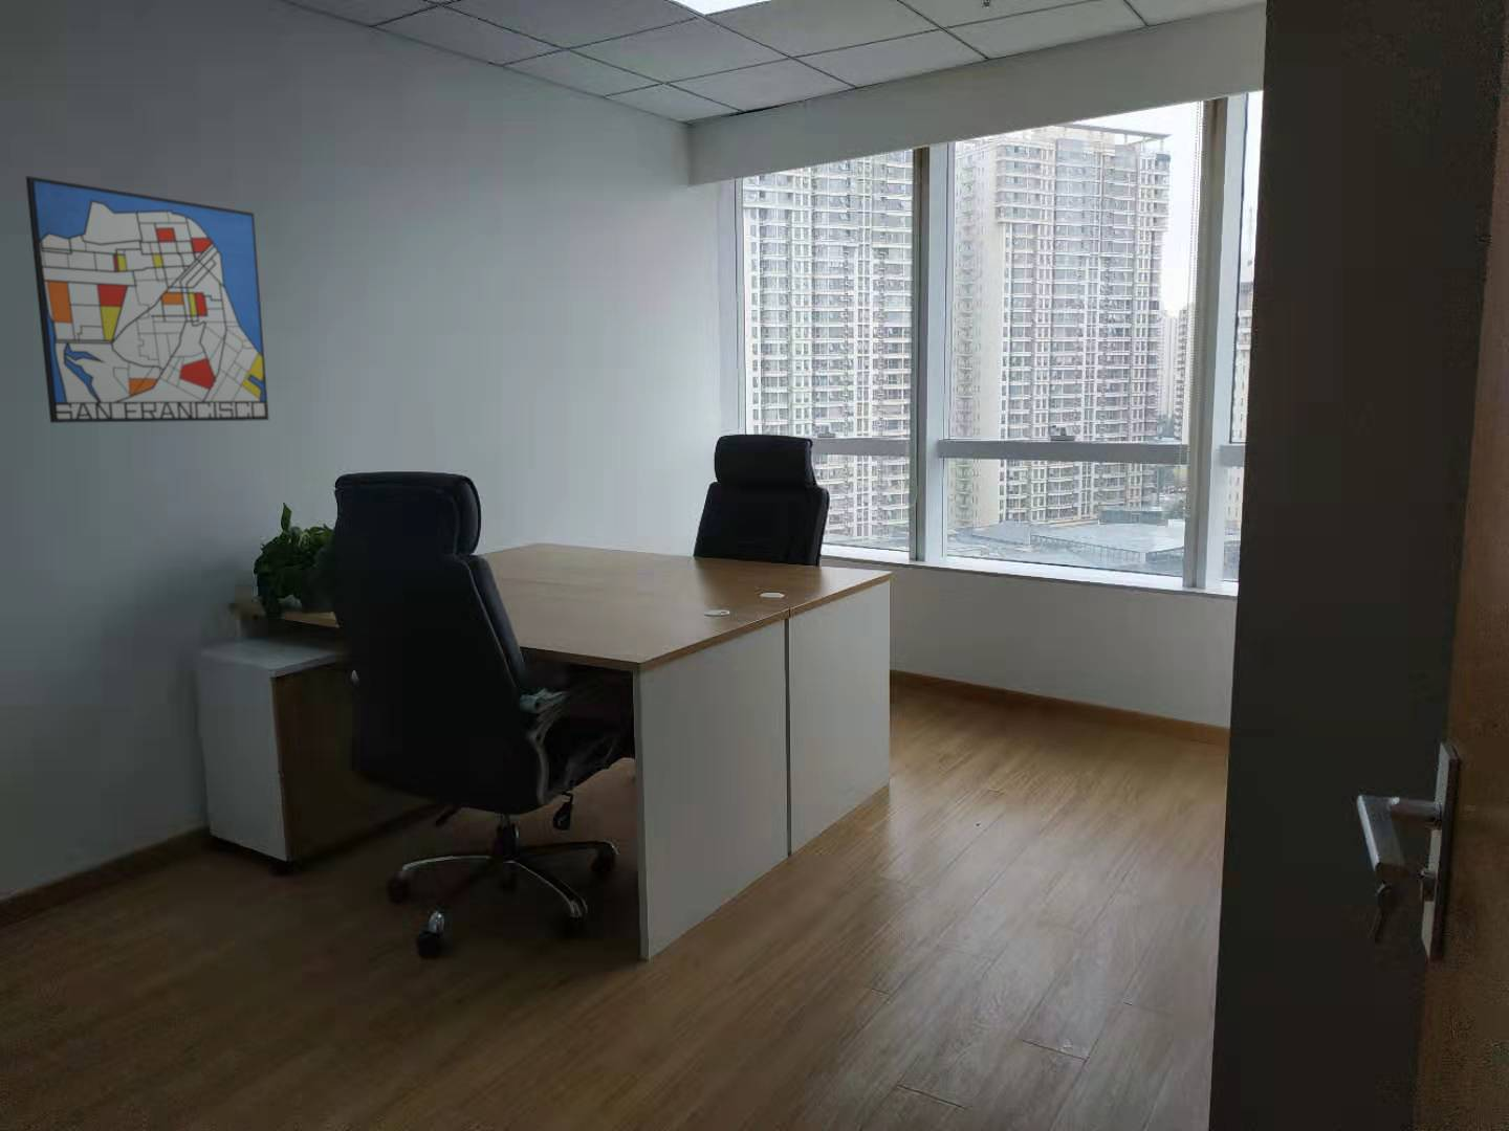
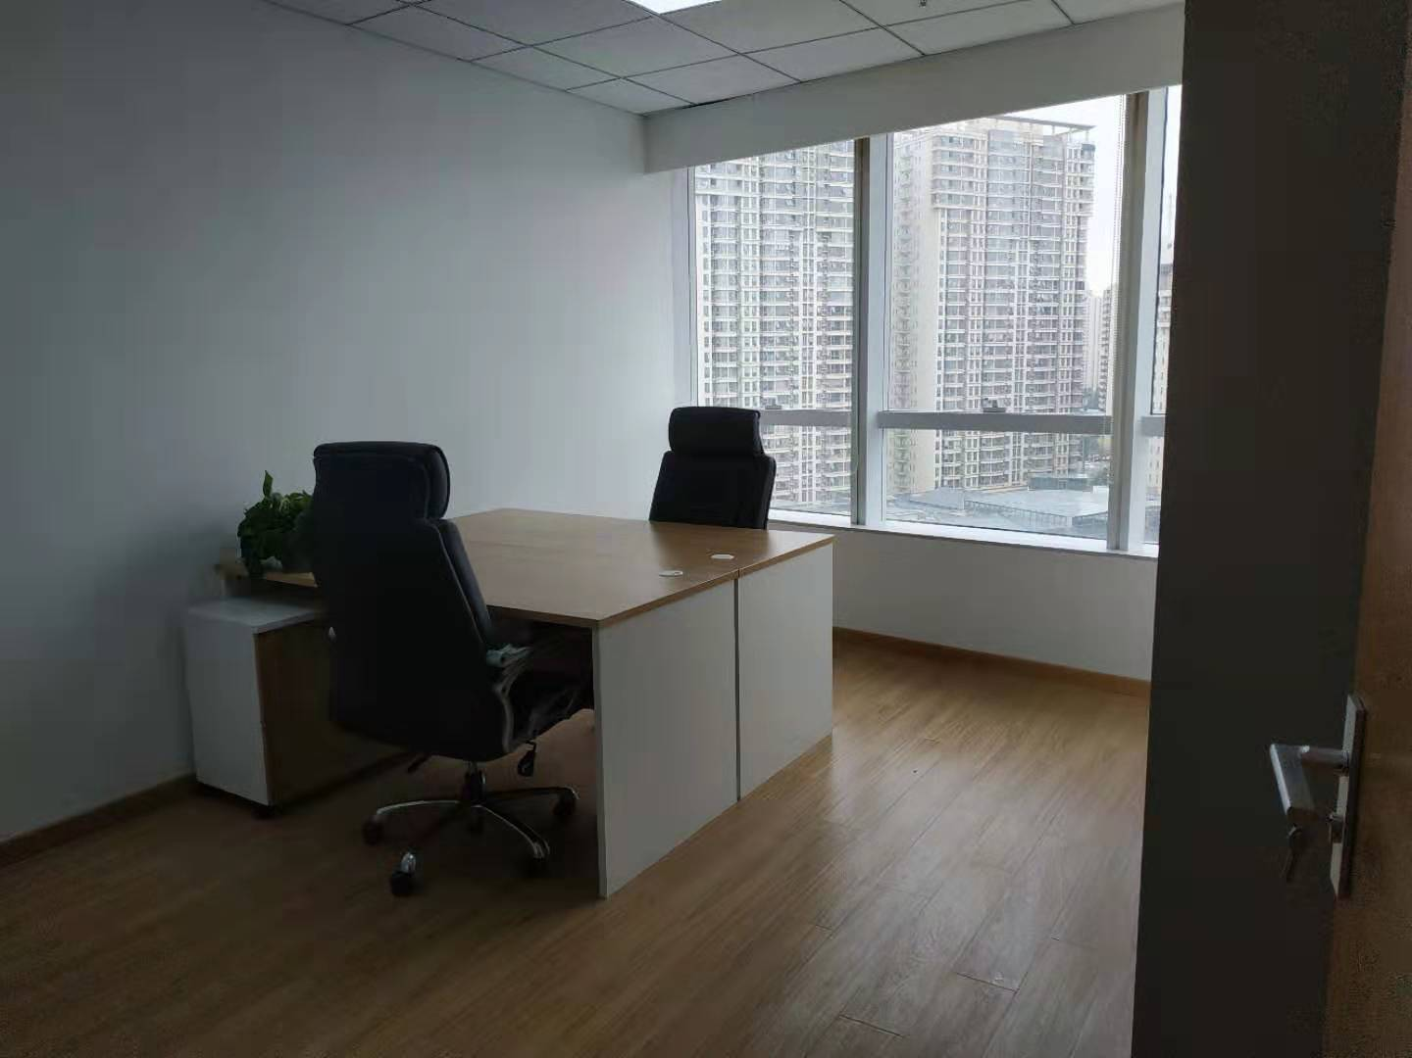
- wall art [25,175,271,424]
